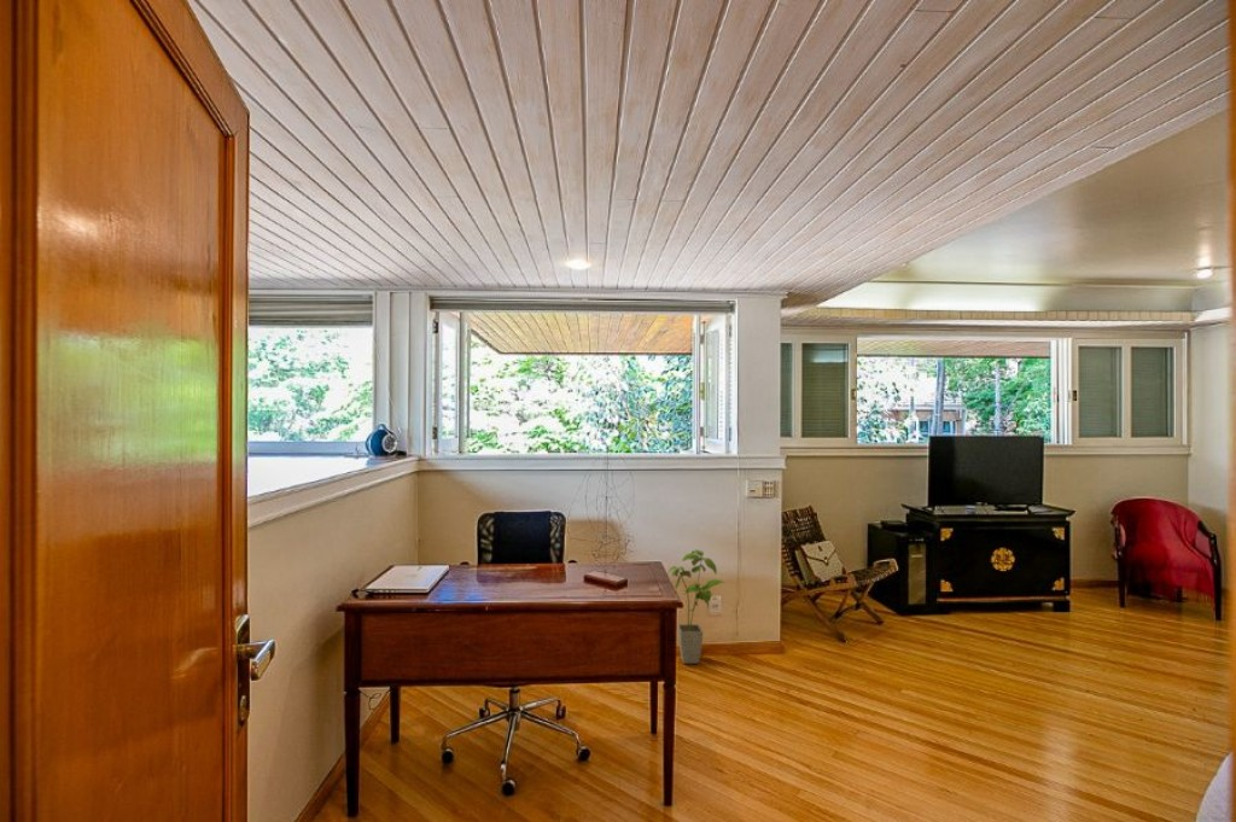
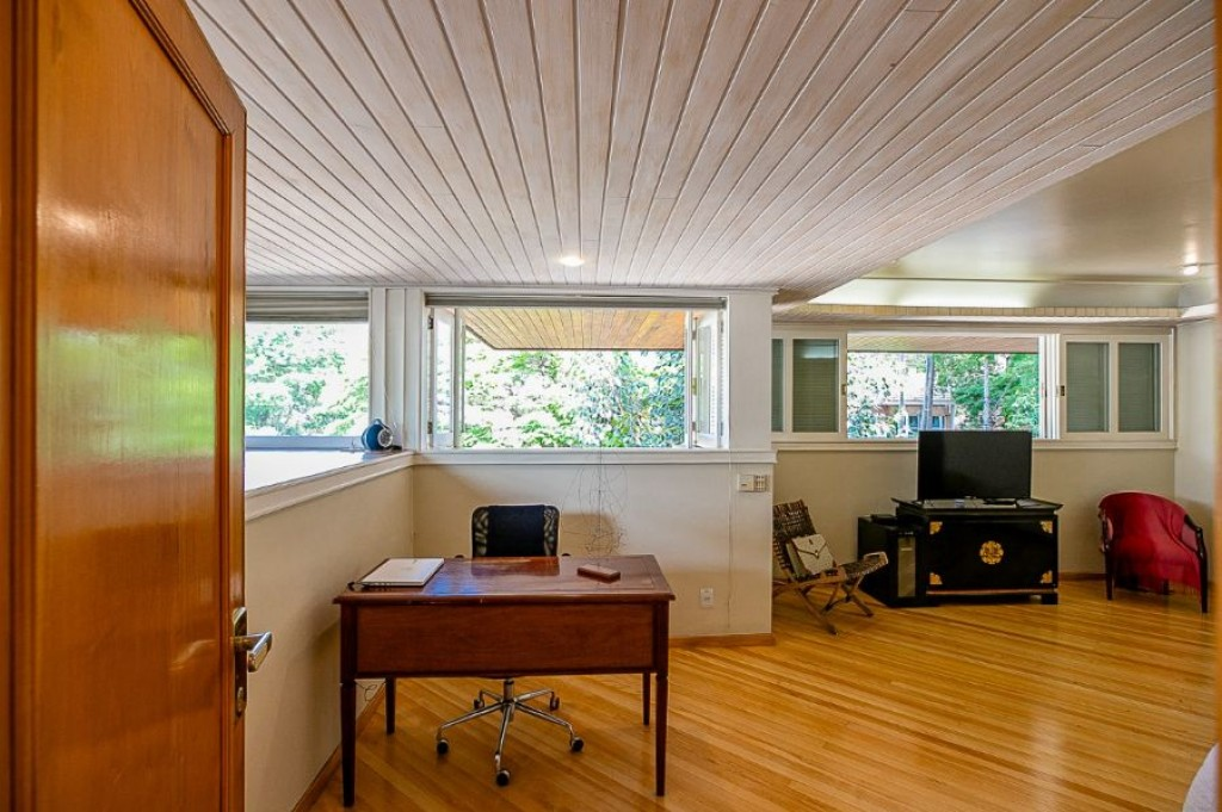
- house plant [666,549,727,665]
